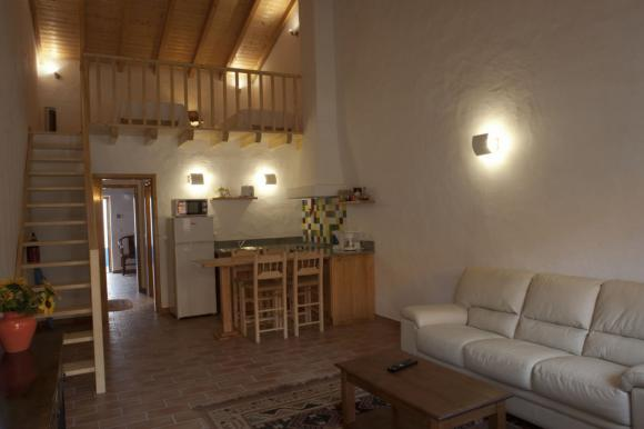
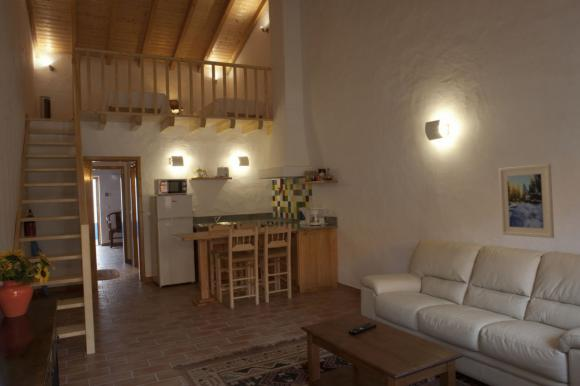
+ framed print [498,163,555,239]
